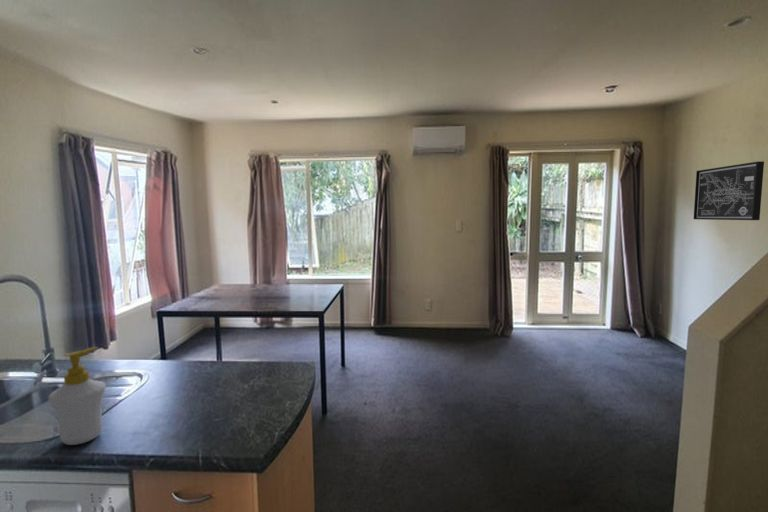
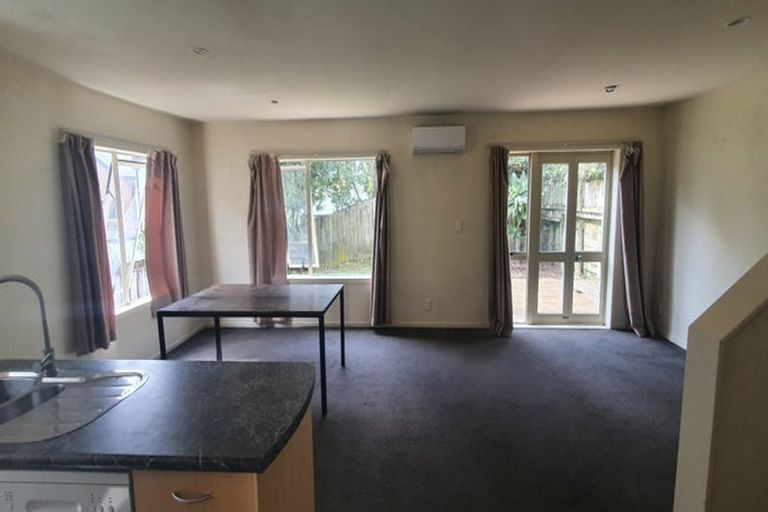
- soap bottle [47,346,107,446]
- wall art [693,160,765,221]
